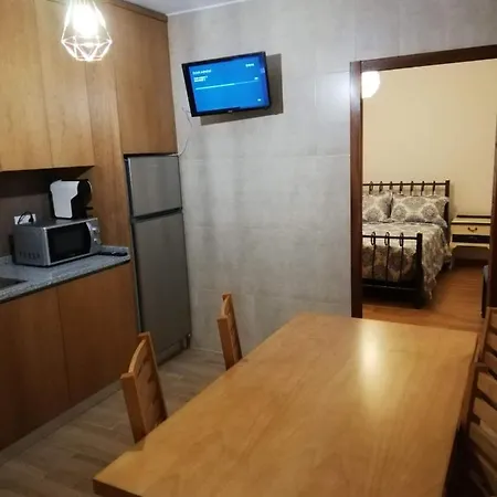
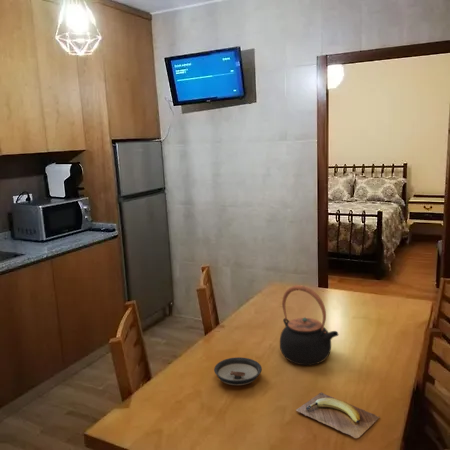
+ saucer [213,356,263,386]
+ banana [295,391,381,439]
+ teapot [279,284,339,366]
